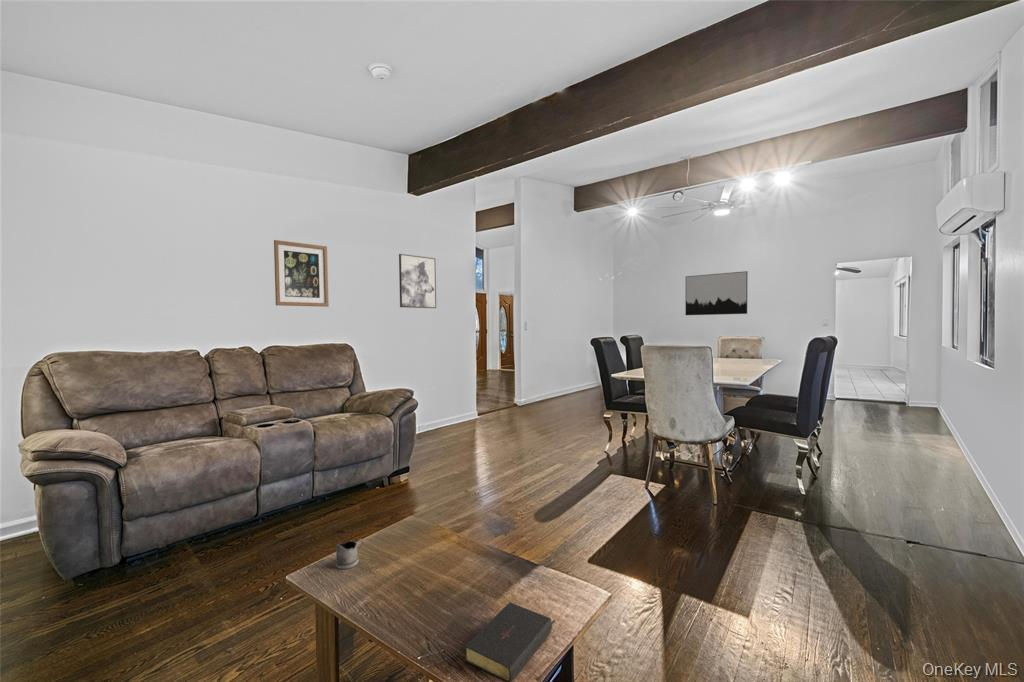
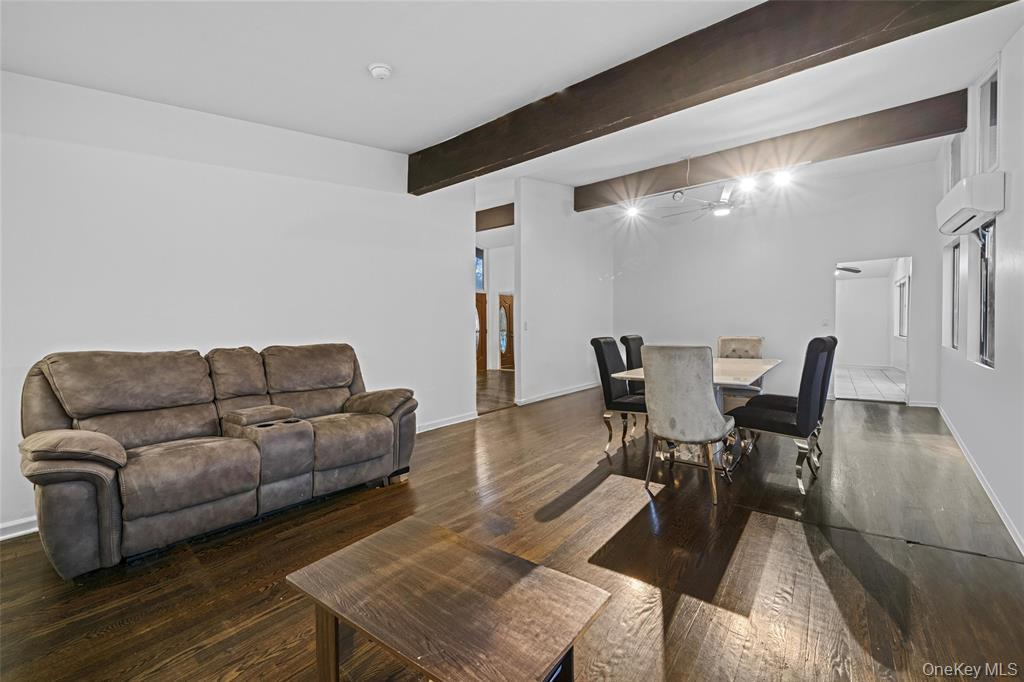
- wall art [273,239,330,308]
- bible [464,602,556,682]
- tea glass holder [334,537,364,570]
- wall art [398,253,437,309]
- wall art [685,270,749,316]
